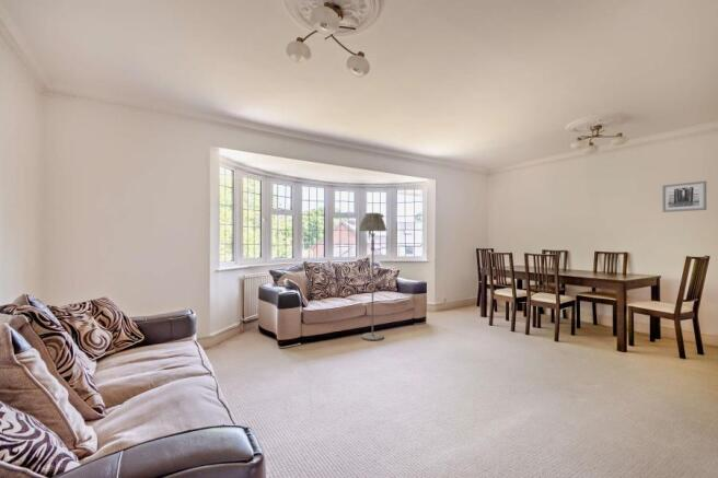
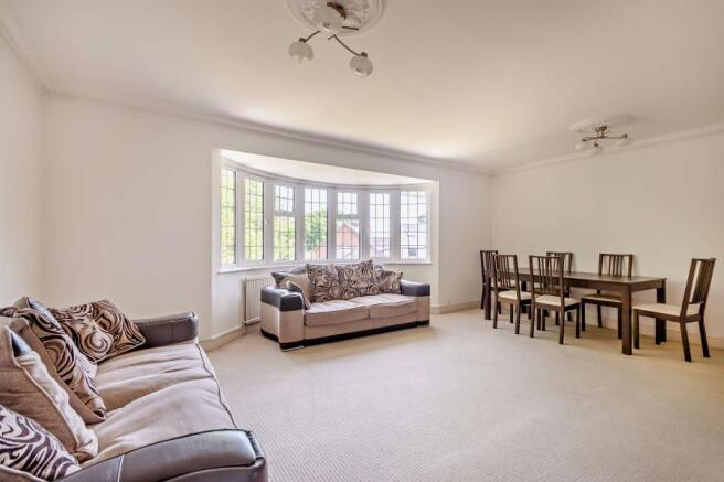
- floor lamp [358,212,387,341]
- wall art [661,180,707,213]
